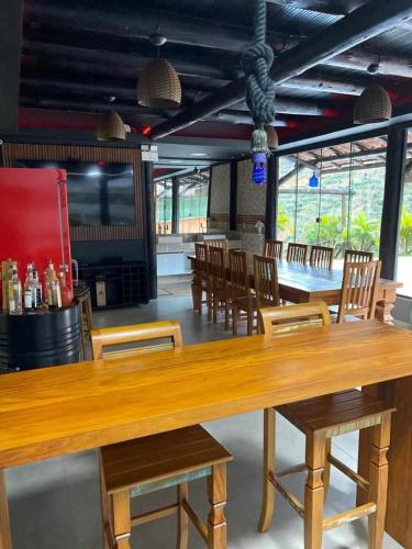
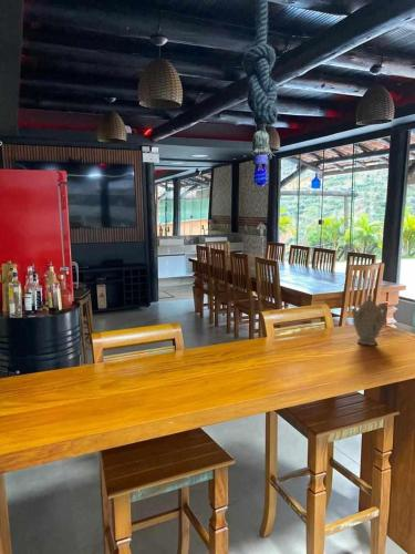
+ chinaware [349,294,388,347]
